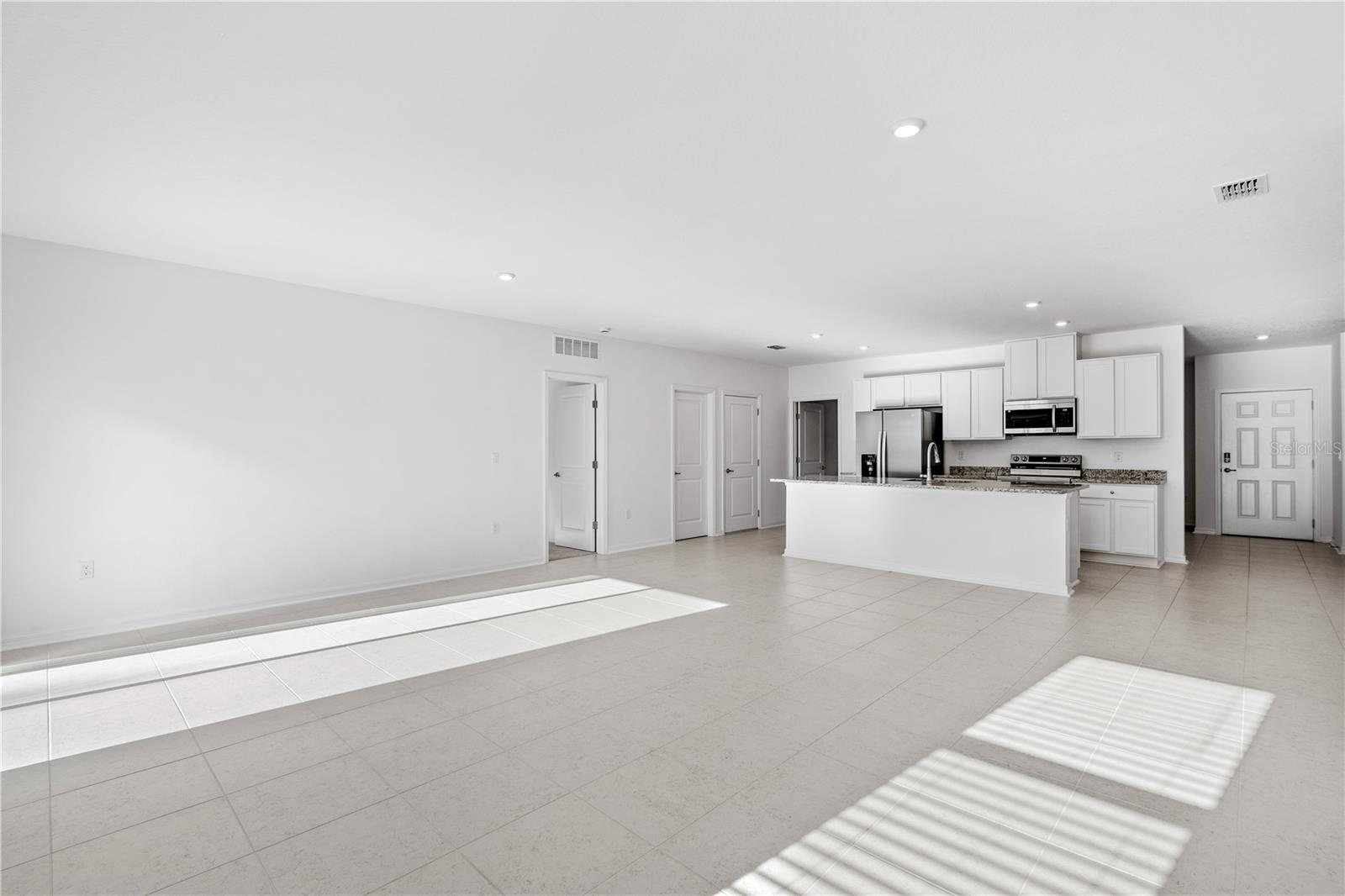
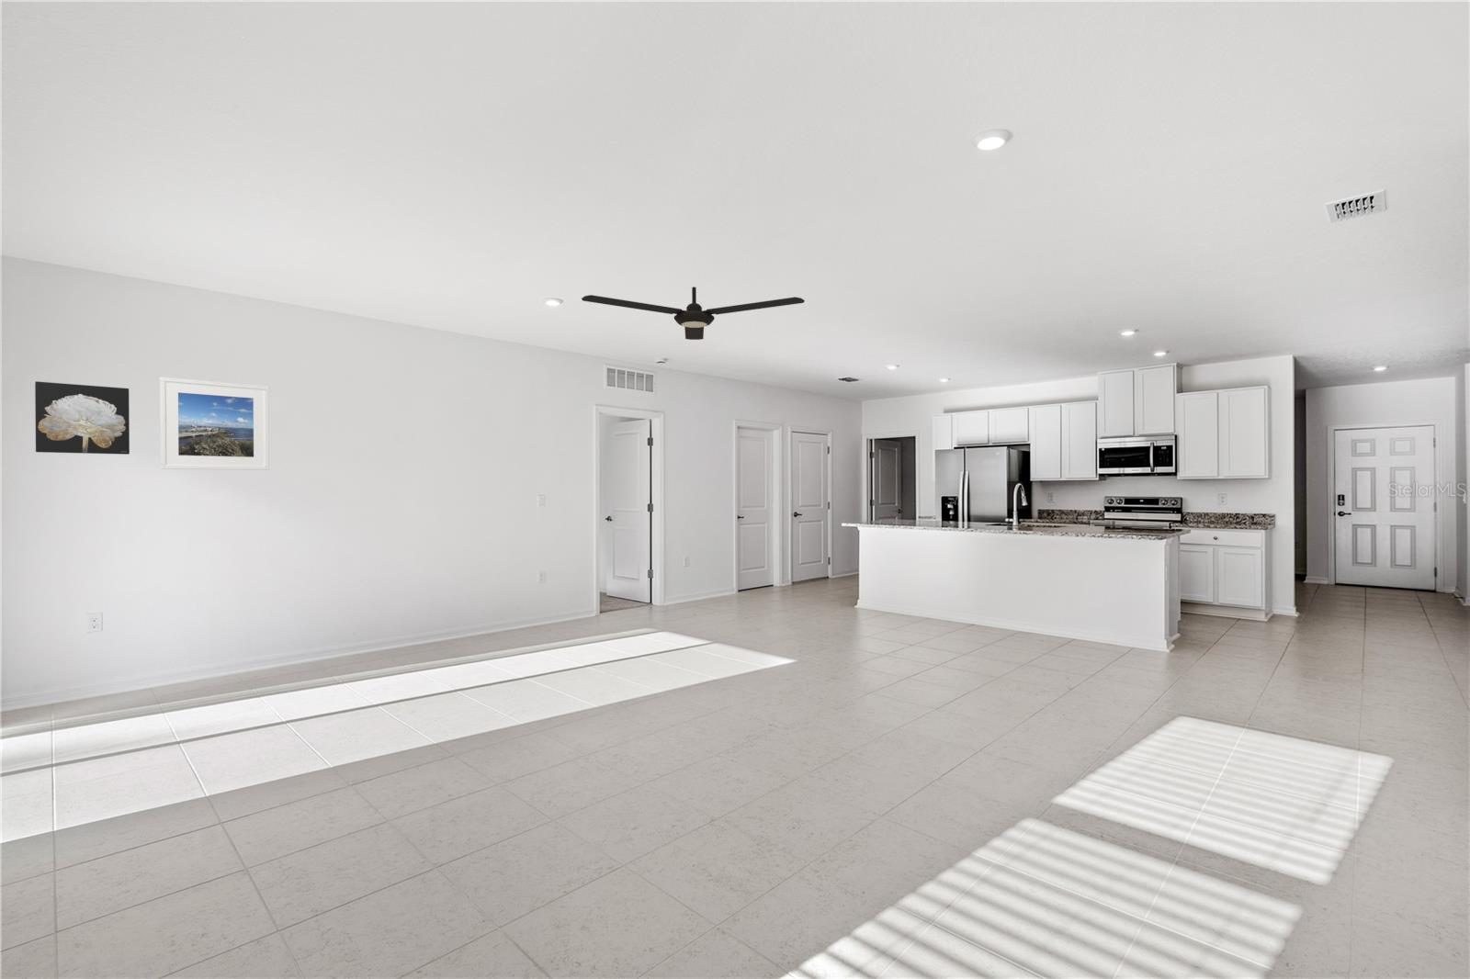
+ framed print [158,377,270,471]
+ ceiling fan [580,285,805,341]
+ wall art [34,380,130,456]
